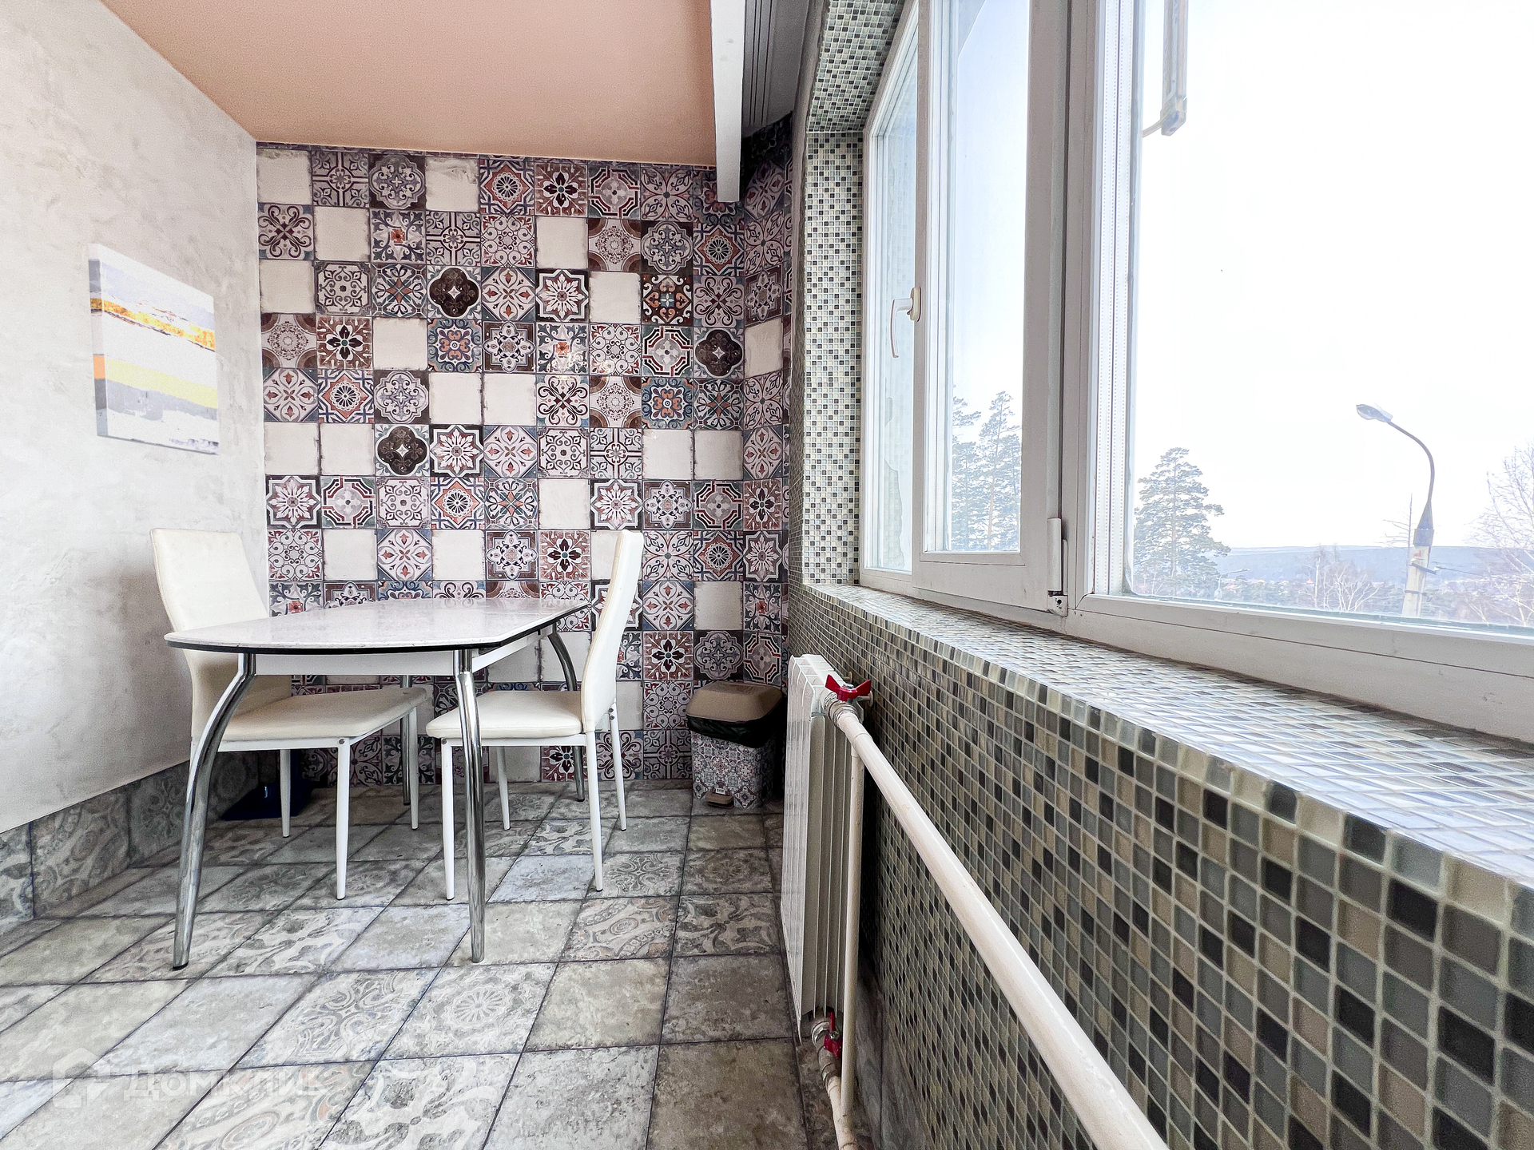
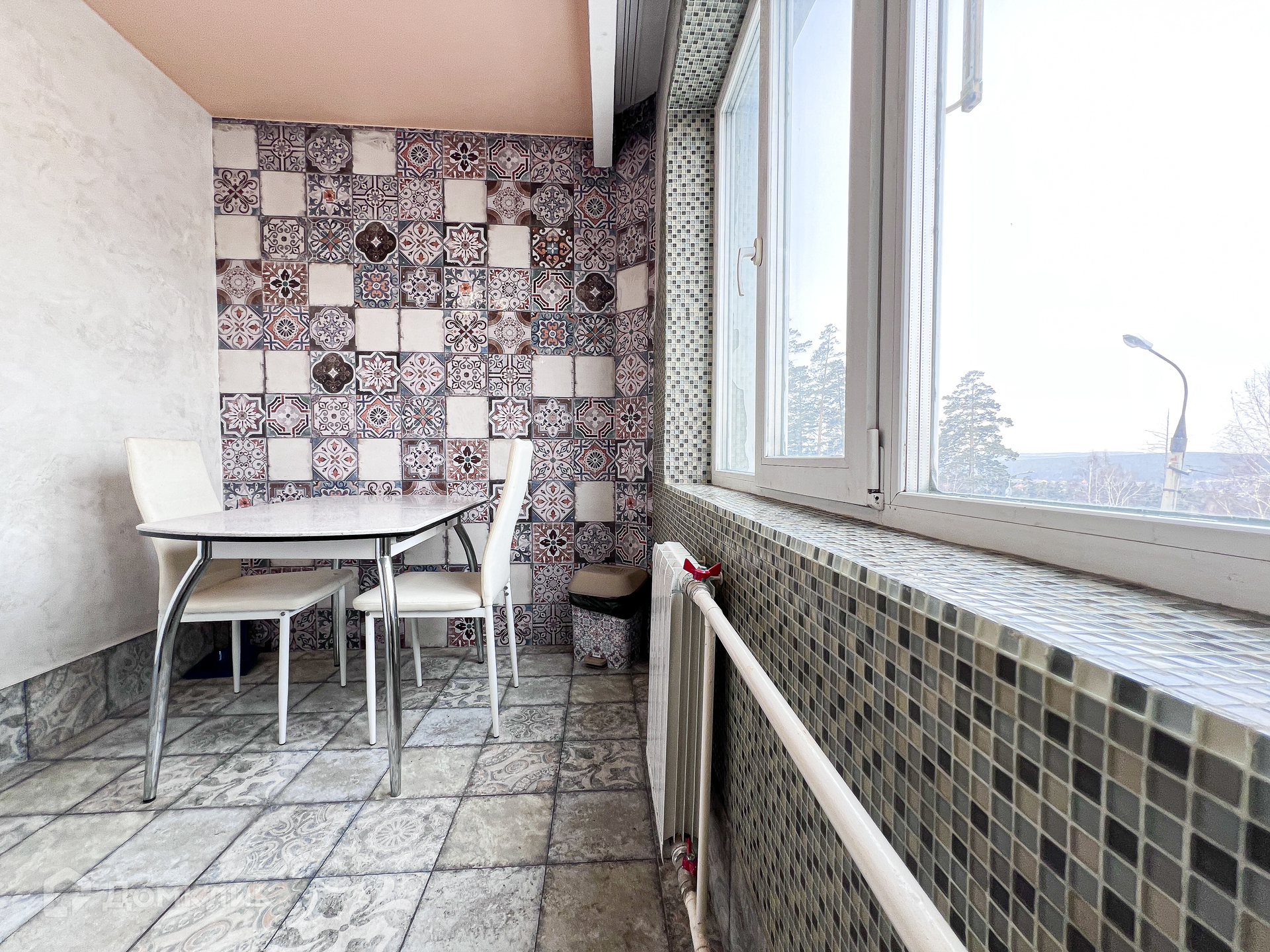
- wall art [87,243,221,455]
